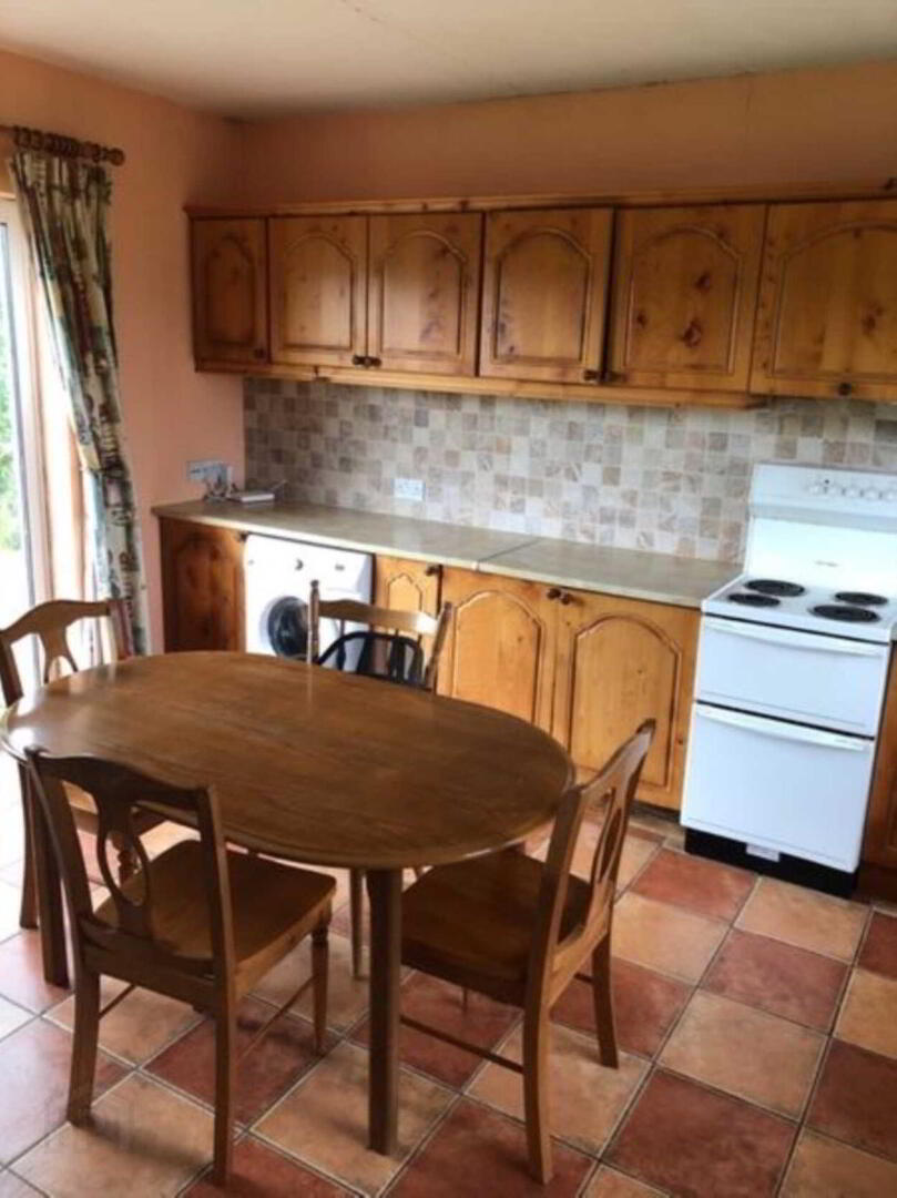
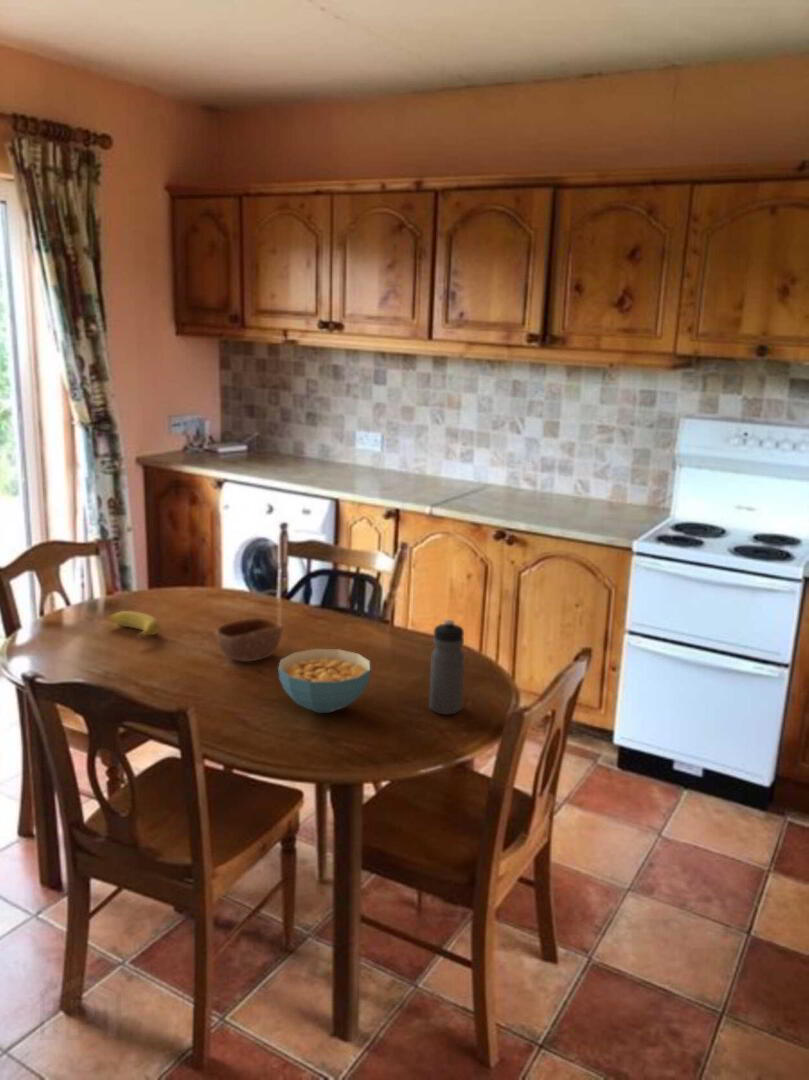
+ cereal bowl [277,648,372,714]
+ water bottle [428,619,465,716]
+ bowl [215,617,283,663]
+ banana [107,610,161,640]
